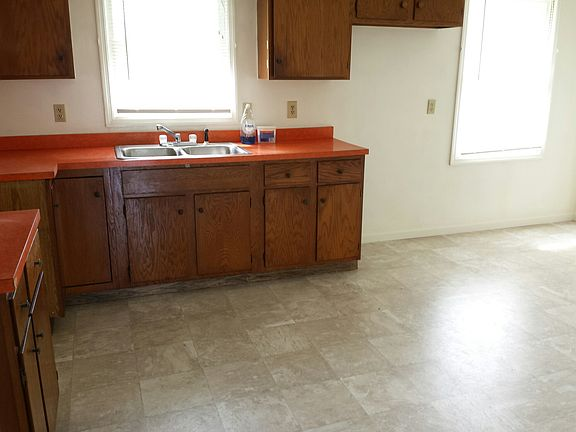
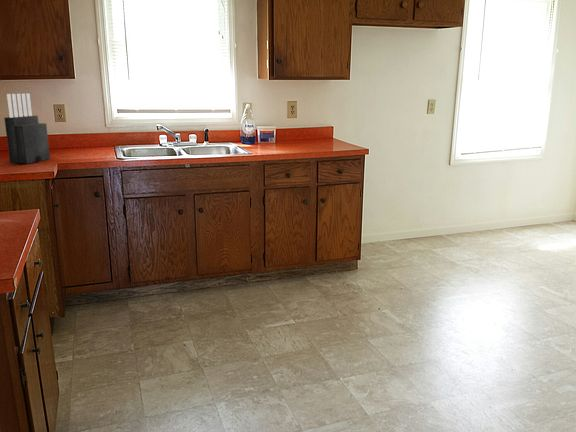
+ knife block [3,93,51,165]
